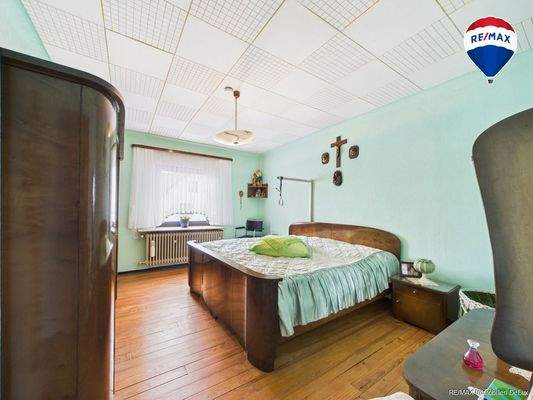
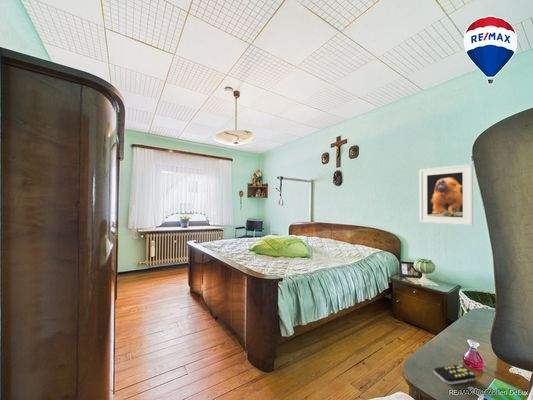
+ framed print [419,163,474,227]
+ remote control [433,364,477,385]
